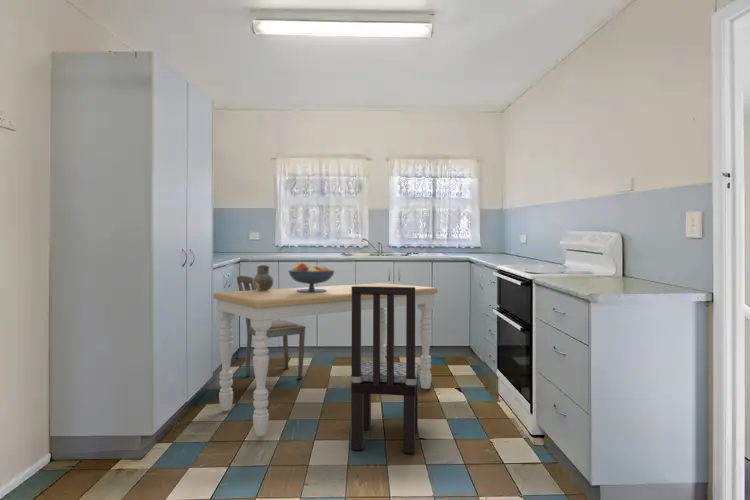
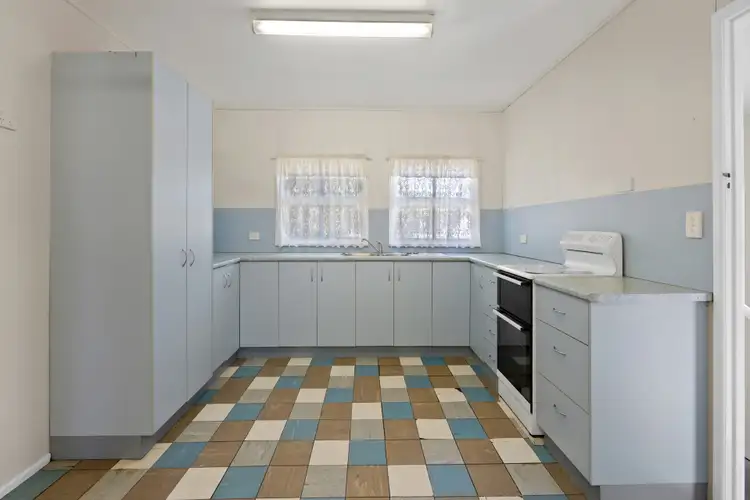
- ceramic pitcher [253,264,274,291]
- fruit bowl [288,262,336,293]
- dining chair [236,275,307,380]
- dining chair [350,286,419,454]
- dining table [212,282,439,437]
